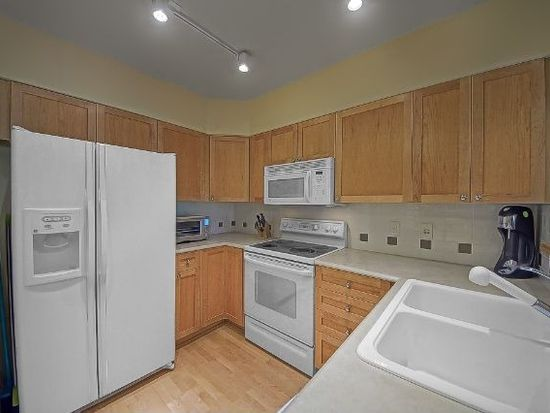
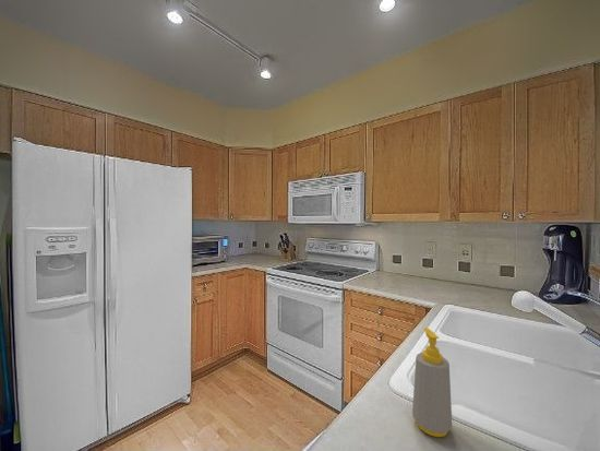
+ soap bottle [411,327,453,438]
